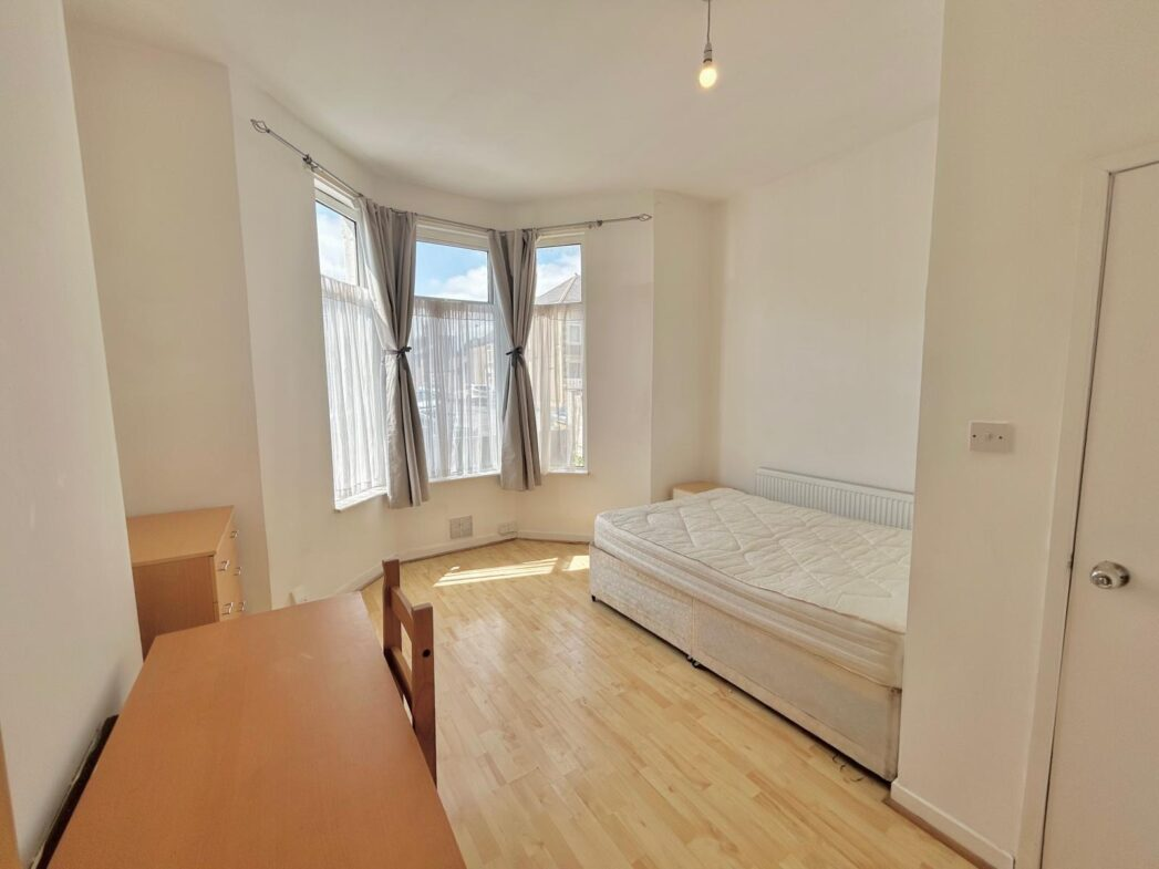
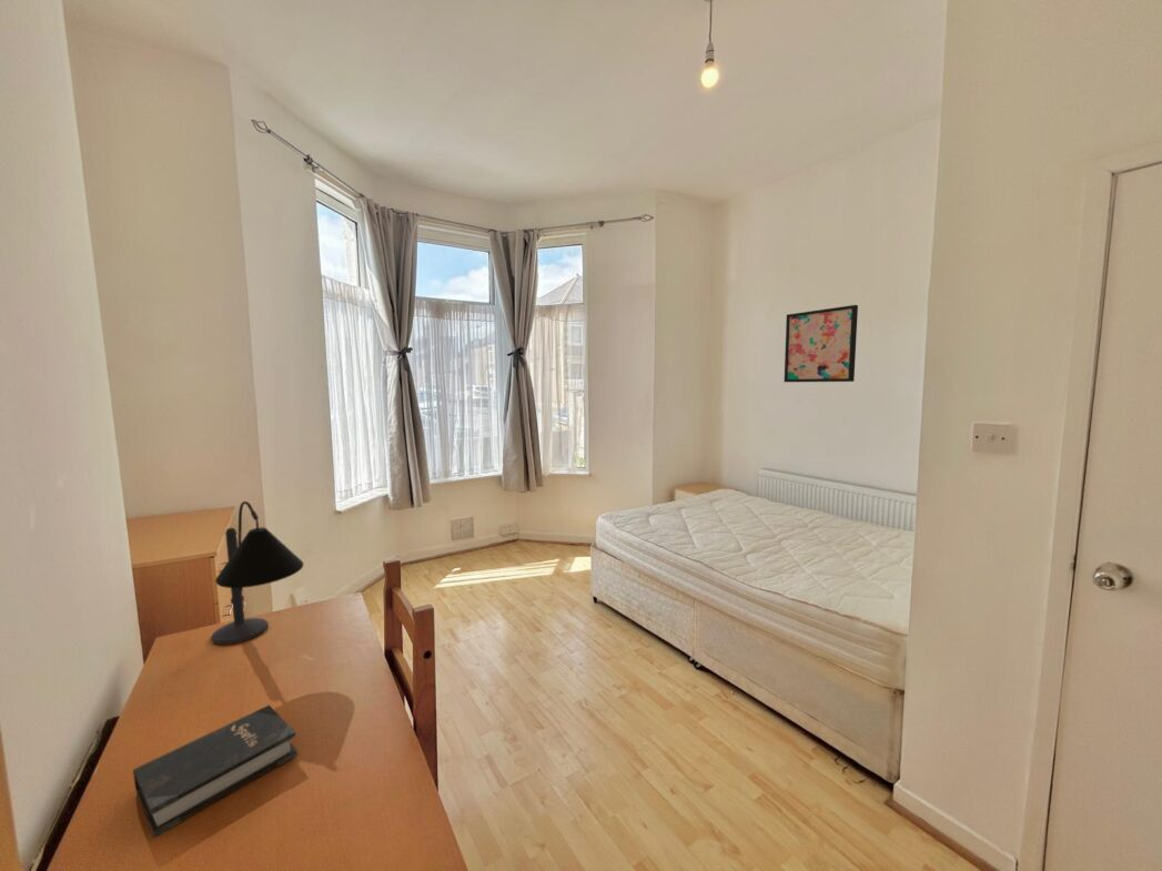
+ wall art [784,304,859,383]
+ desk lamp [210,500,304,646]
+ hardback book [132,703,299,838]
